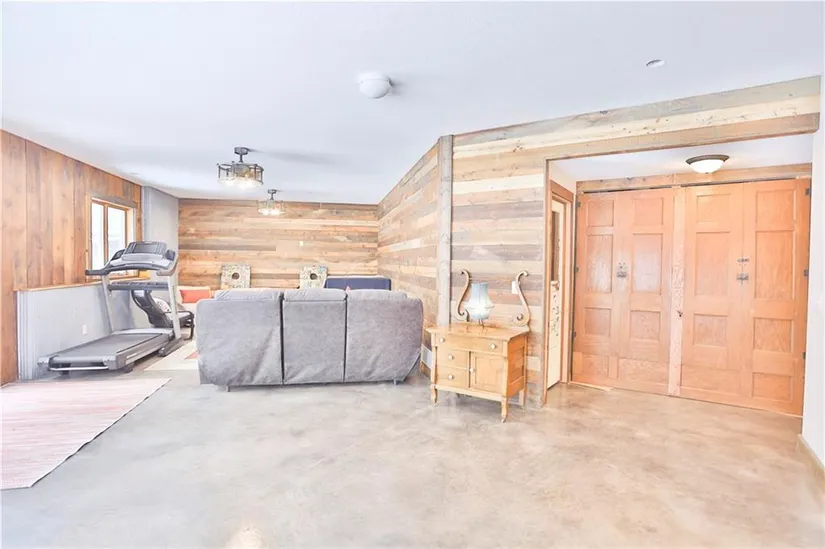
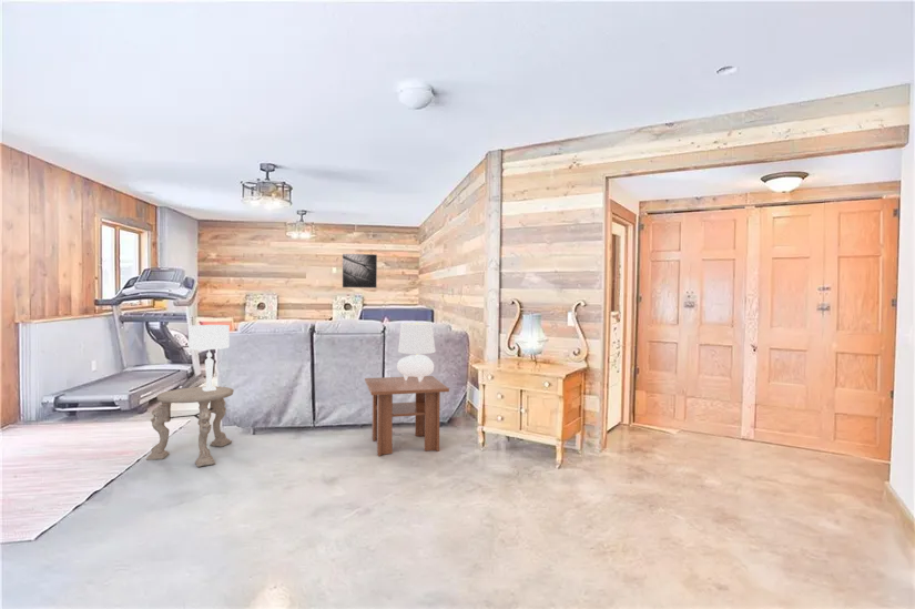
+ table lamp [396,321,436,382]
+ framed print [342,253,378,290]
+ table lamp [187,324,231,392]
+ coffee table [364,375,450,457]
+ side table [145,386,235,468]
